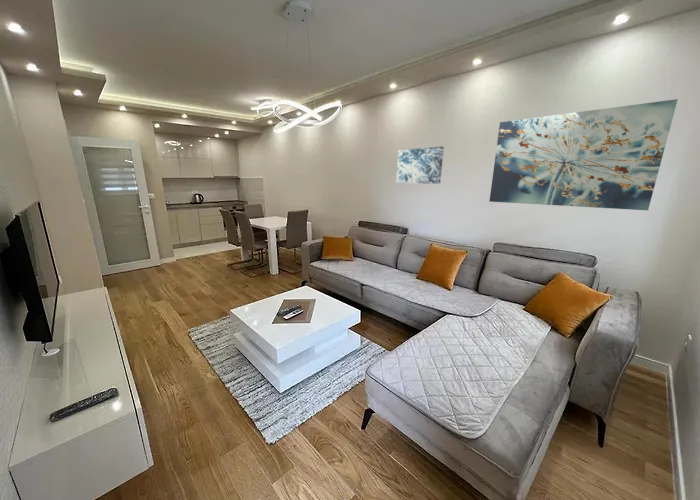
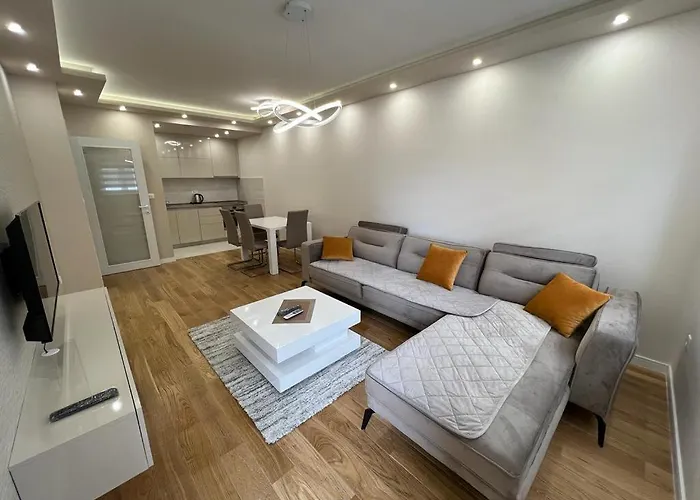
- wall art [395,146,445,185]
- wall art [488,98,679,211]
